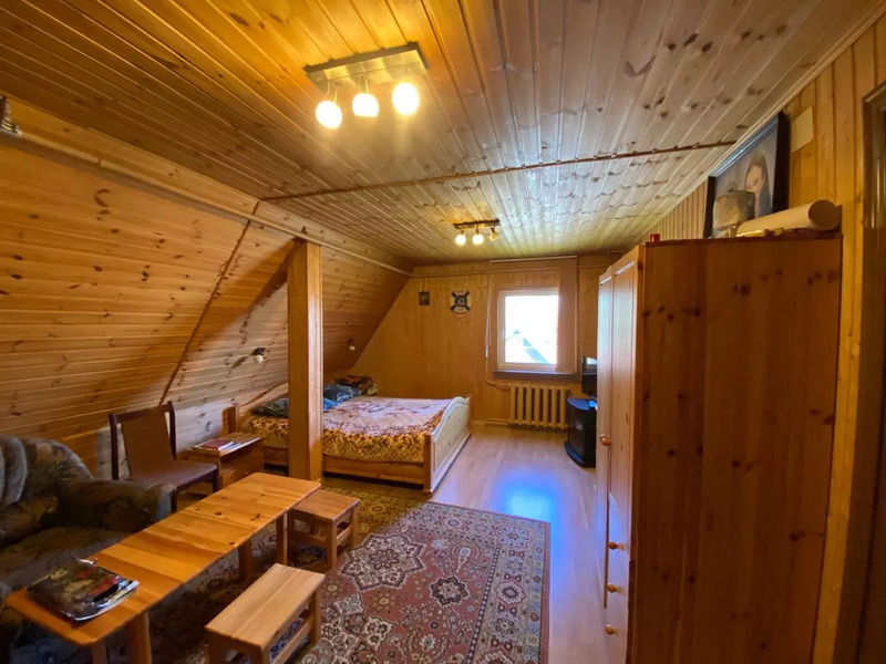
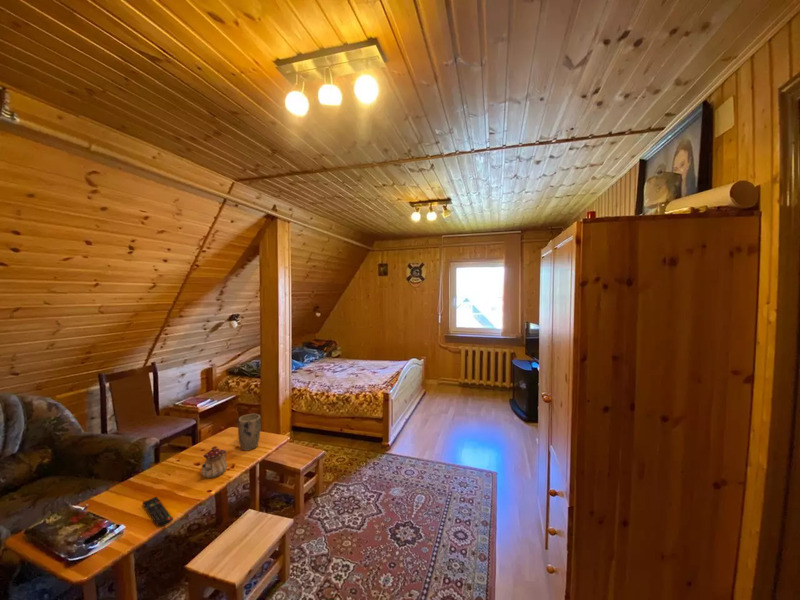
+ plant pot [237,413,262,452]
+ teapot [200,445,228,479]
+ remote control [142,495,174,528]
